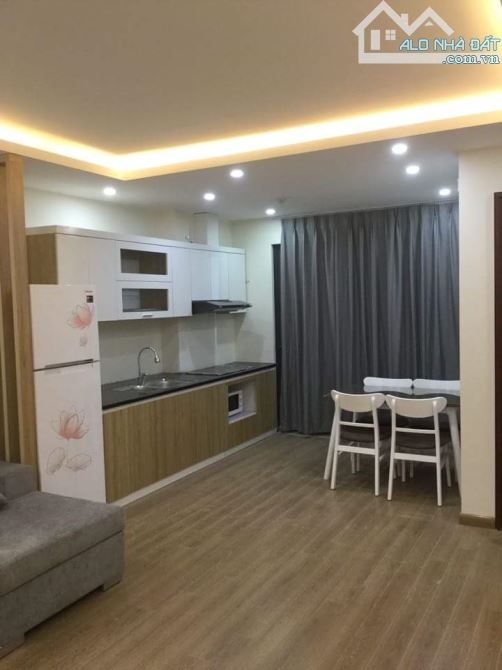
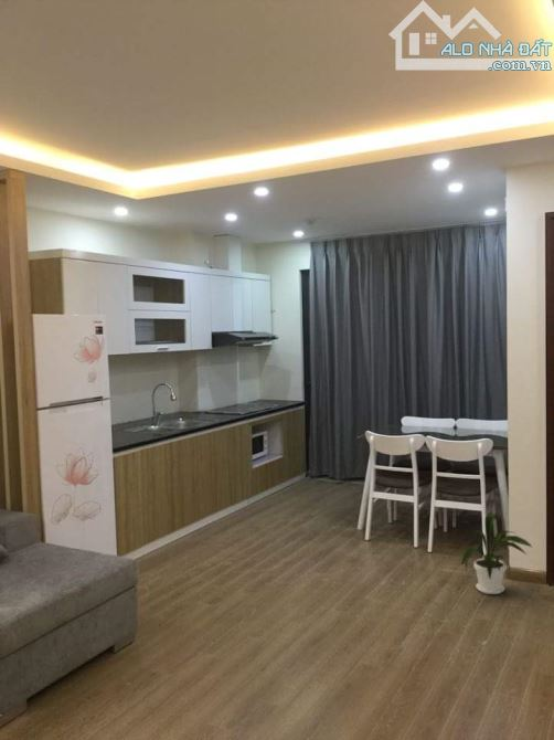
+ house plant [458,511,533,595]
